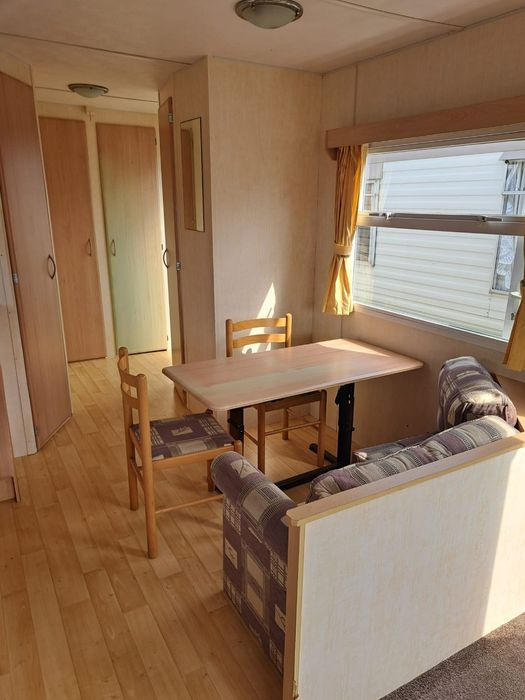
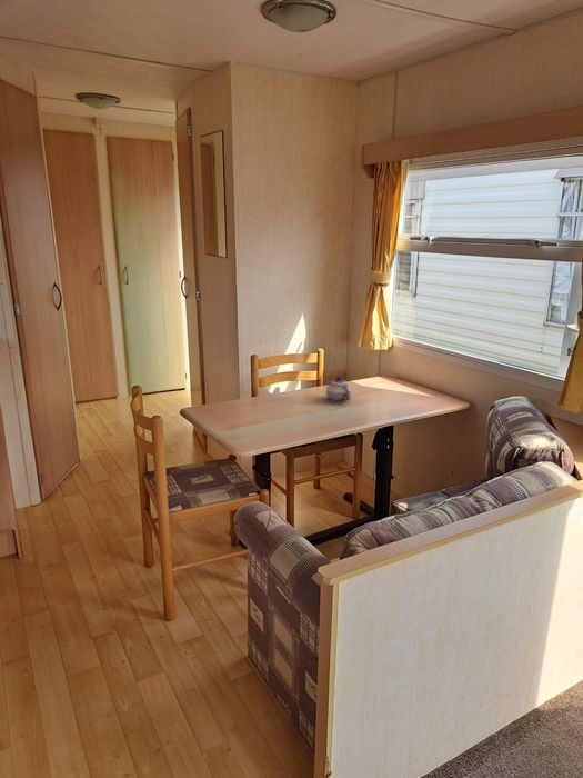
+ teapot [325,376,352,403]
